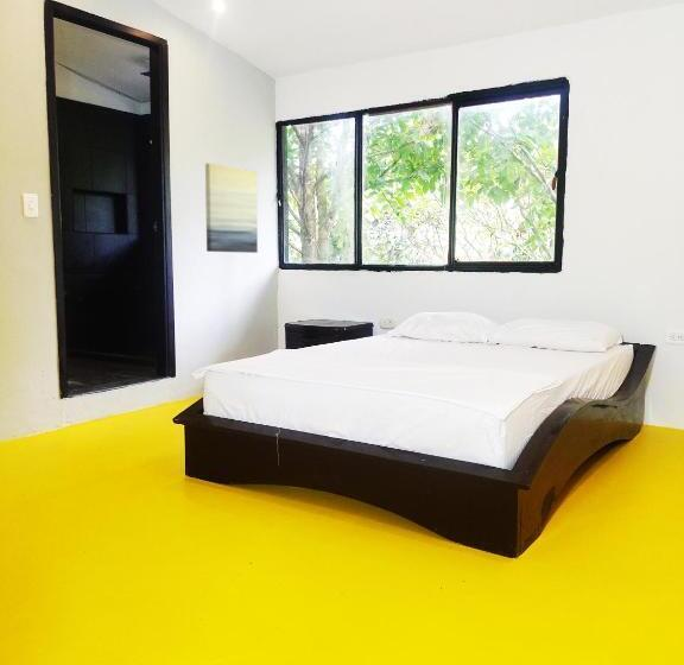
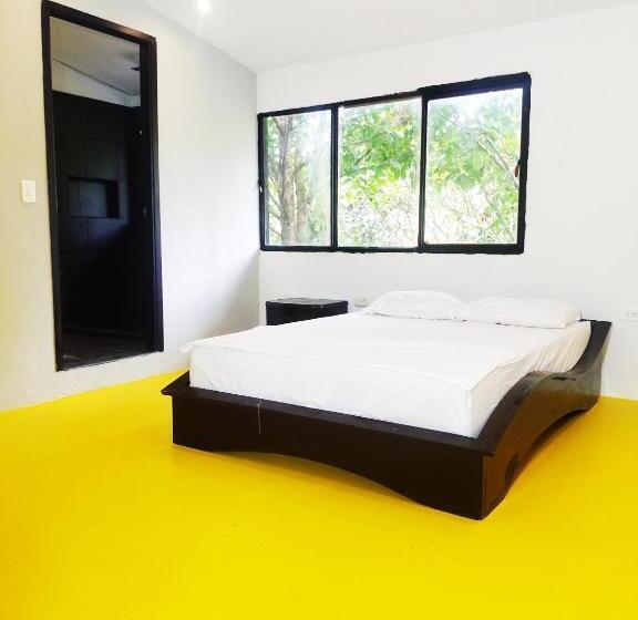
- wall art [204,162,259,254]
